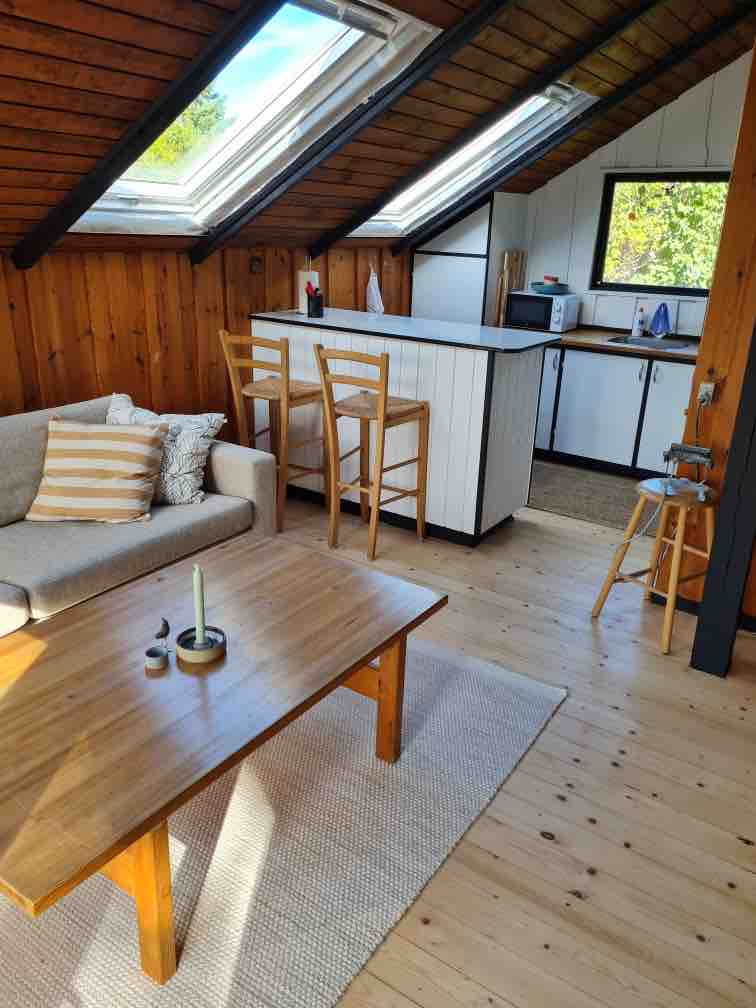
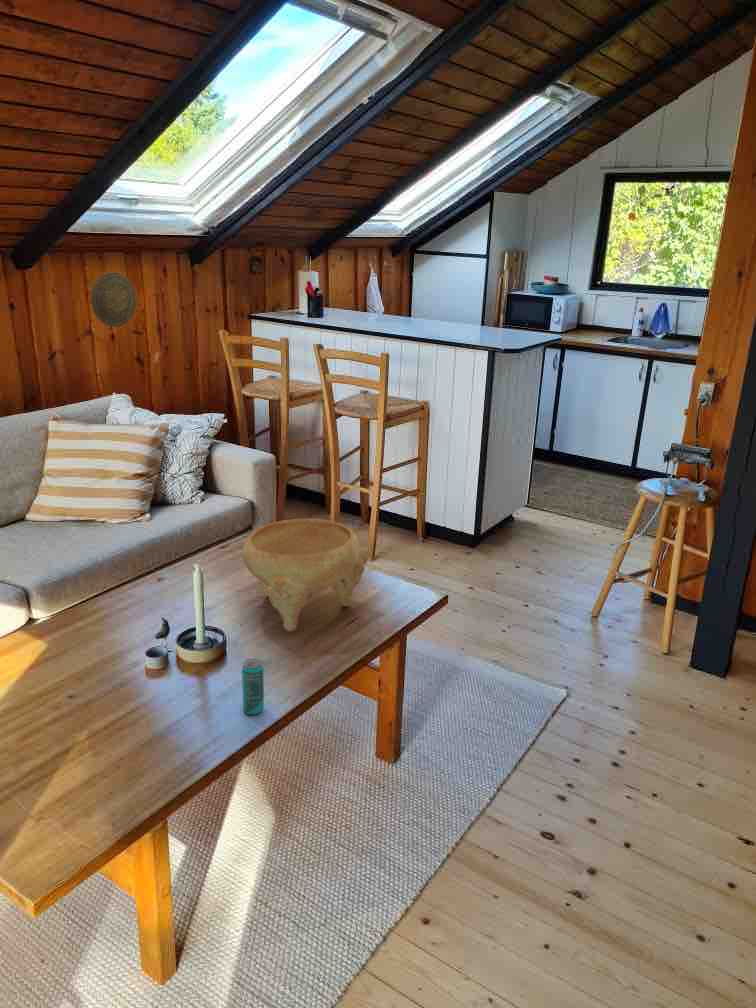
+ decorative plate [89,270,138,328]
+ decorative bowl [242,518,370,633]
+ beverage can [241,658,265,715]
